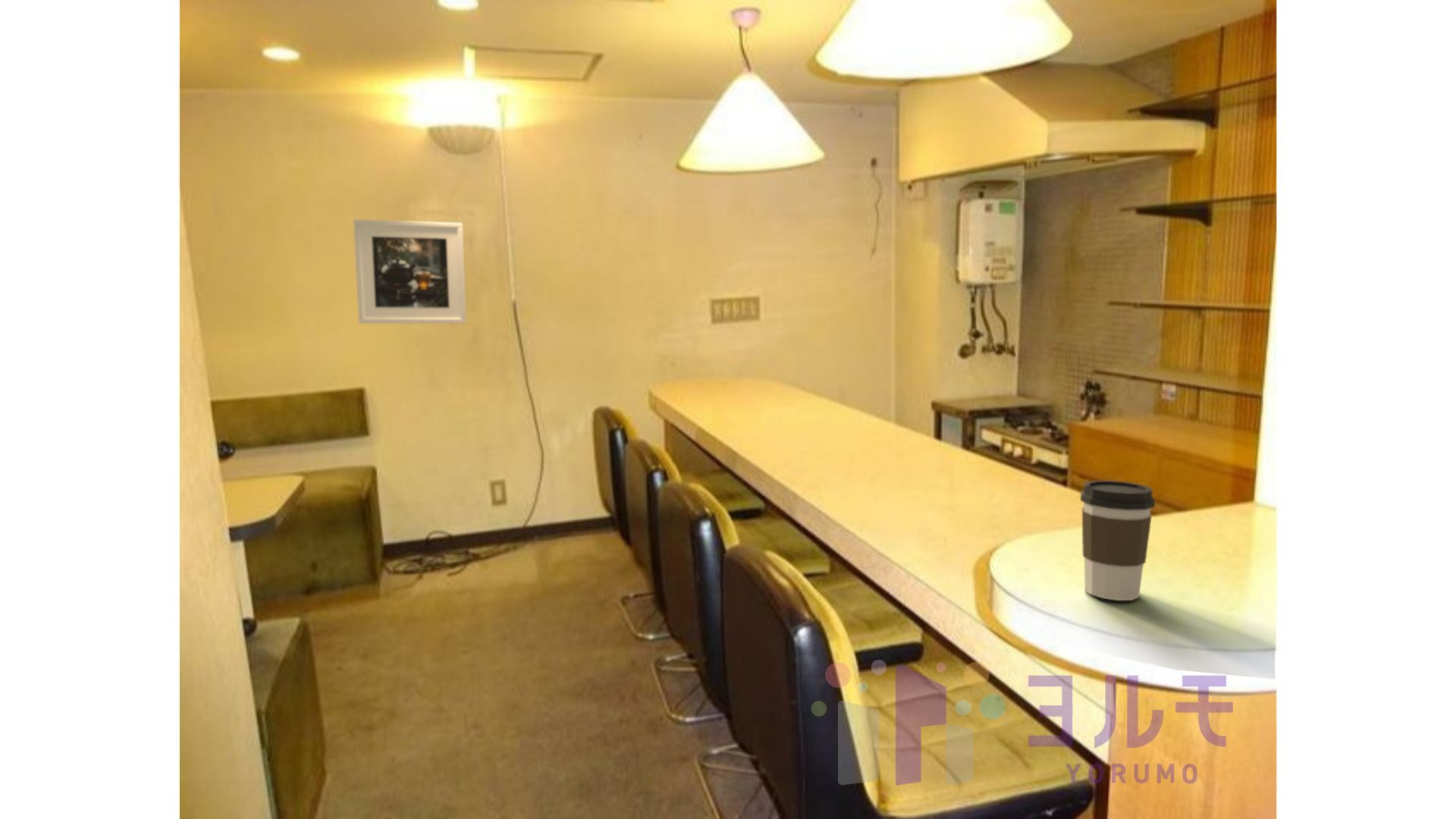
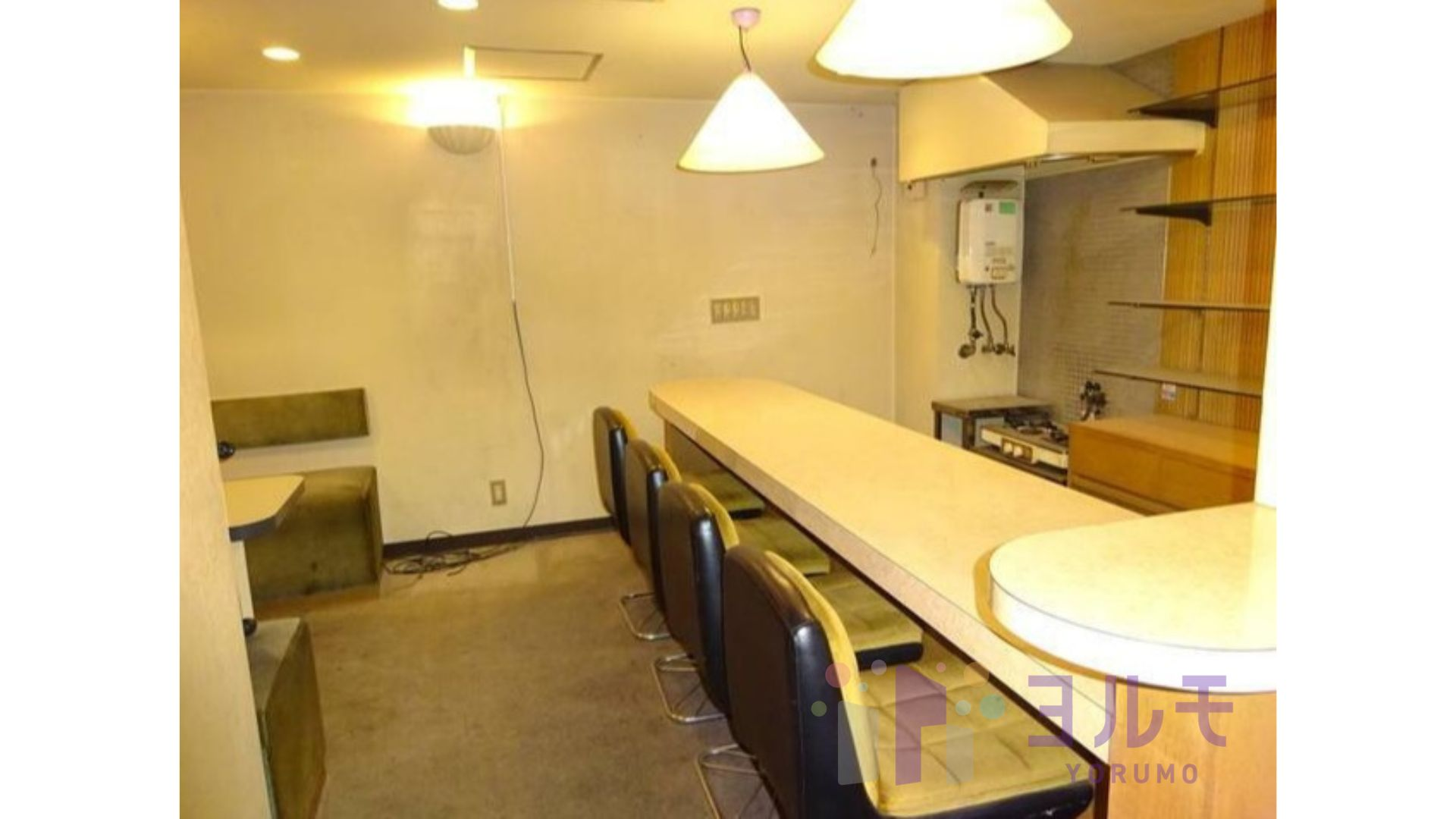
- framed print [353,218,467,325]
- coffee cup [1080,480,1156,601]
